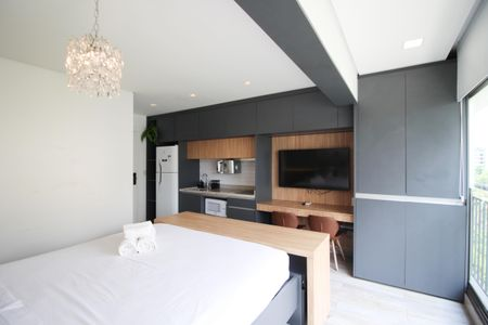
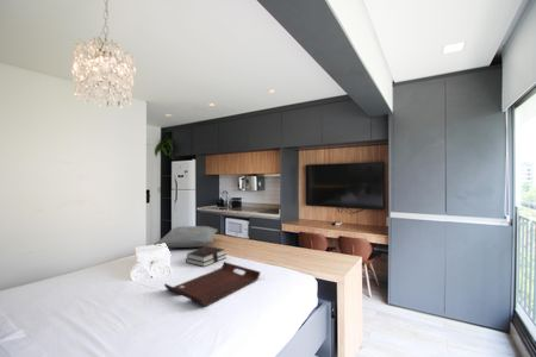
+ pillow [152,225,219,249]
+ serving tray [163,261,261,307]
+ hardback book [185,245,228,268]
